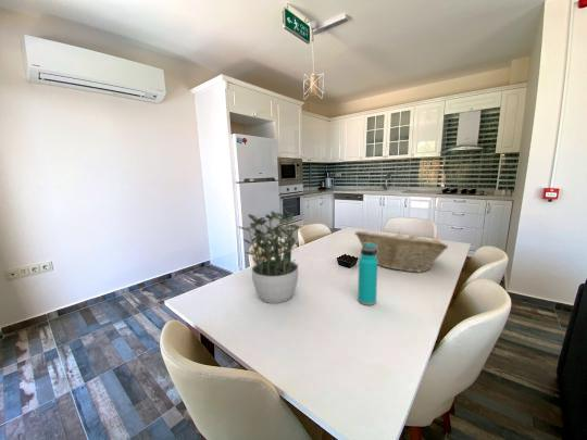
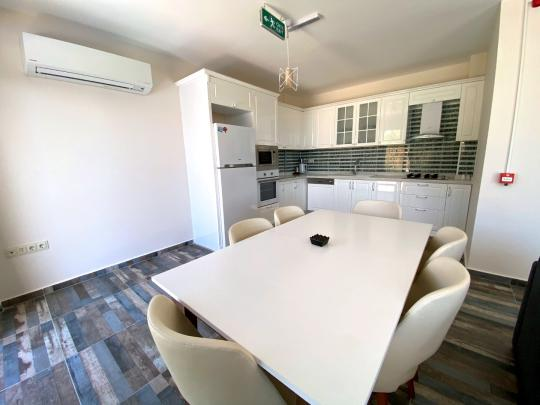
- fruit basket [353,229,449,274]
- potted plant [236,206,304,304]
- water bottle [357,243,378,306]
